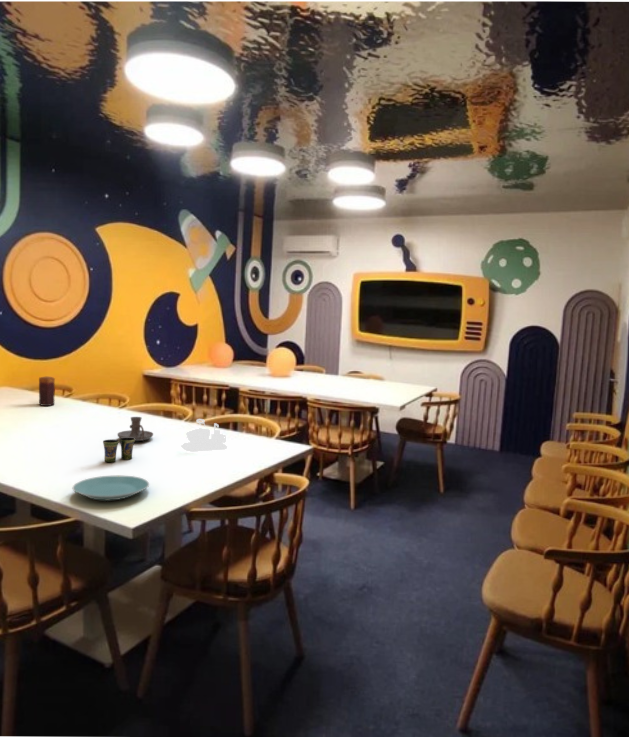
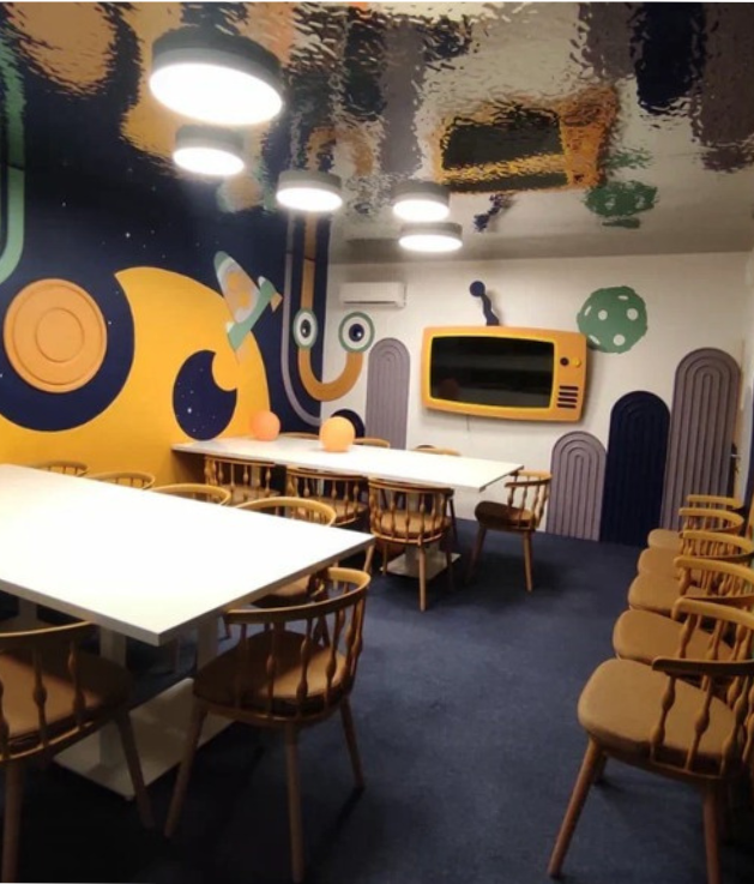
- cup [102,438,135,463]
- teapot [180,418,228,453]
- plate [72,475,150,502]
- candle holder [116,416,154,442]
- candle [38,376,56,407]
